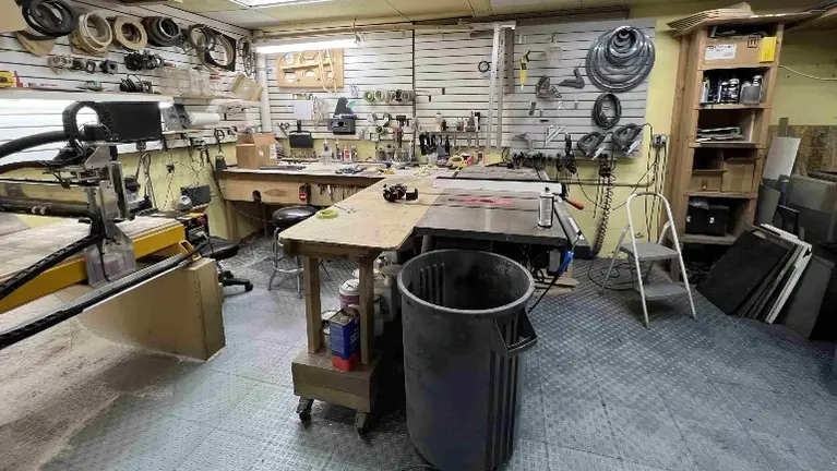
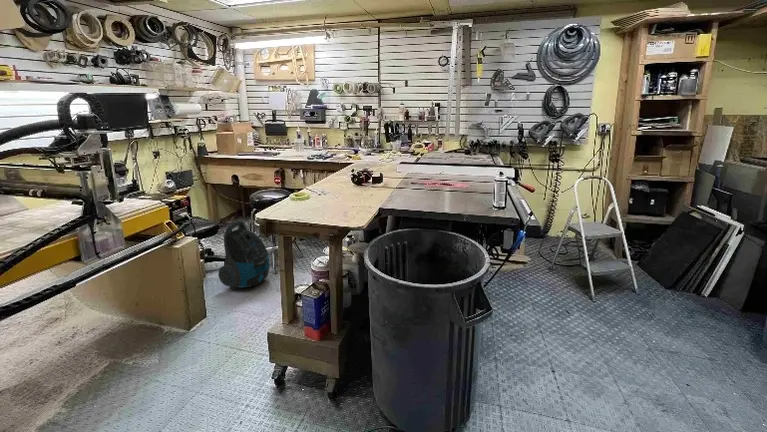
+ vacuum cleaner [217,220,271,290]
